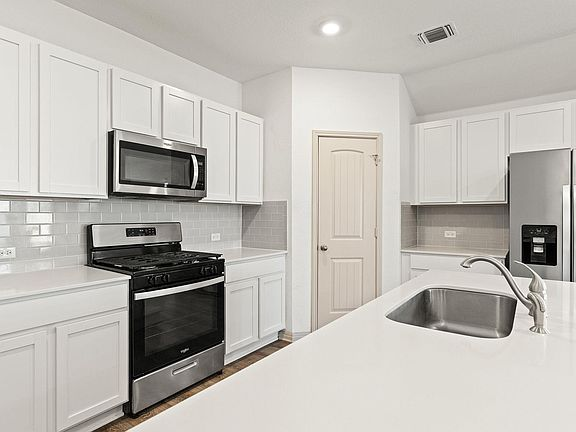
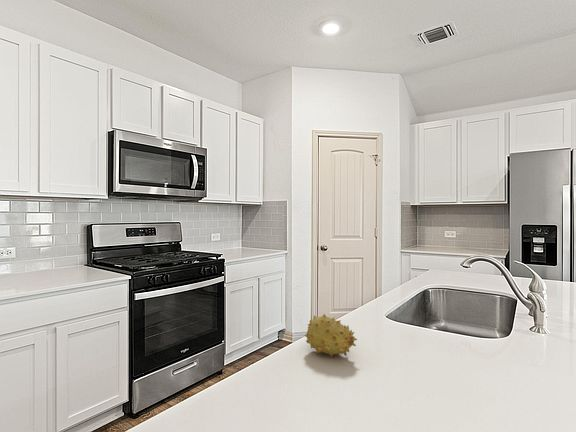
+ fruit [304,313,358,359]
